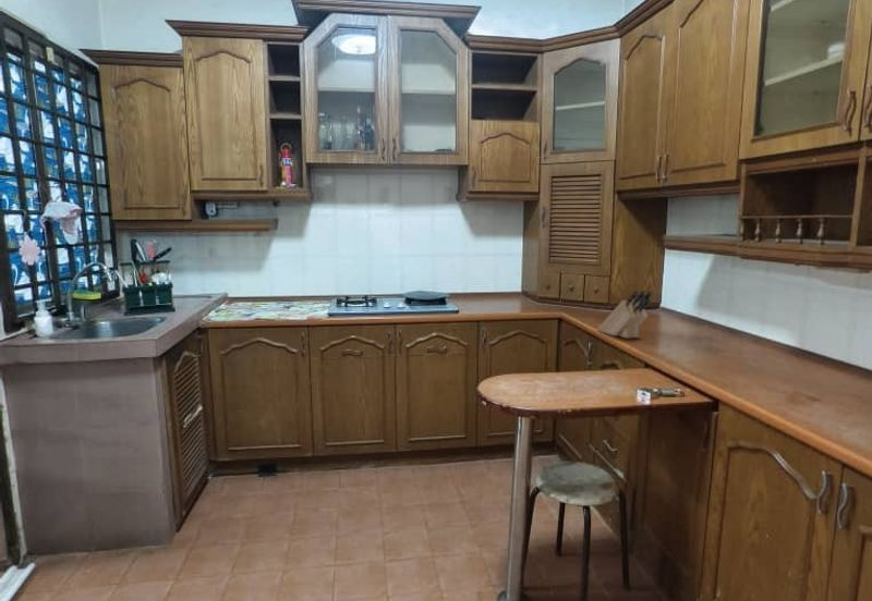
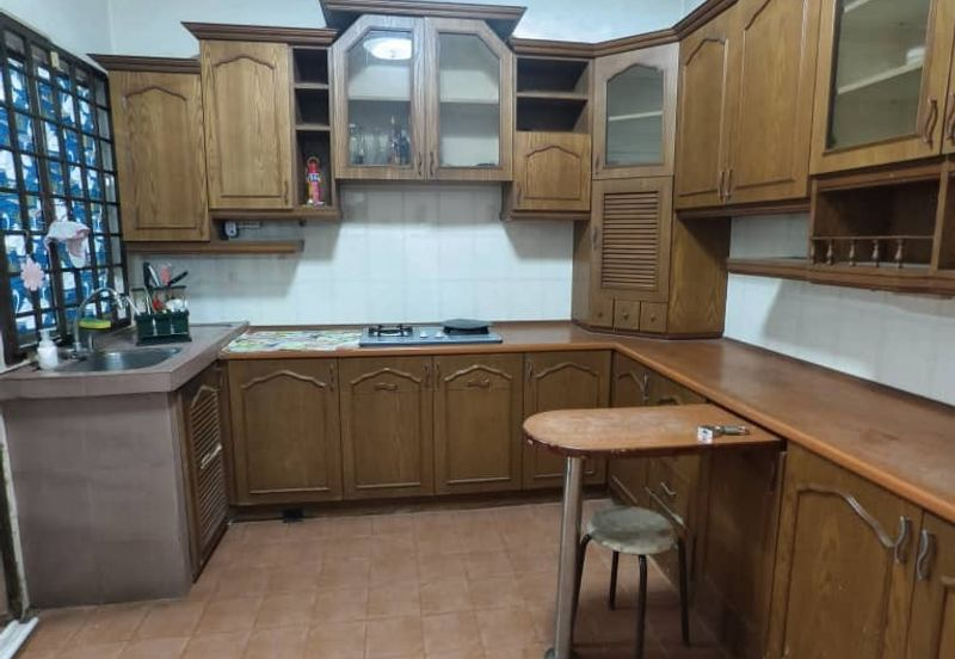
- knife block [596,289,653,340]
